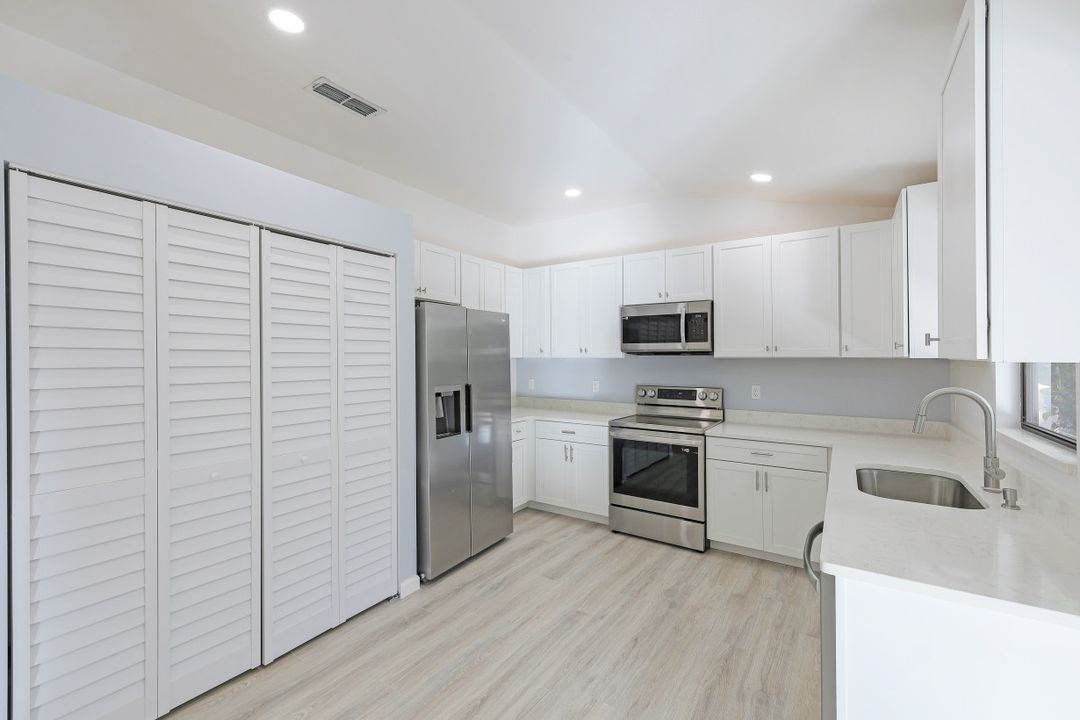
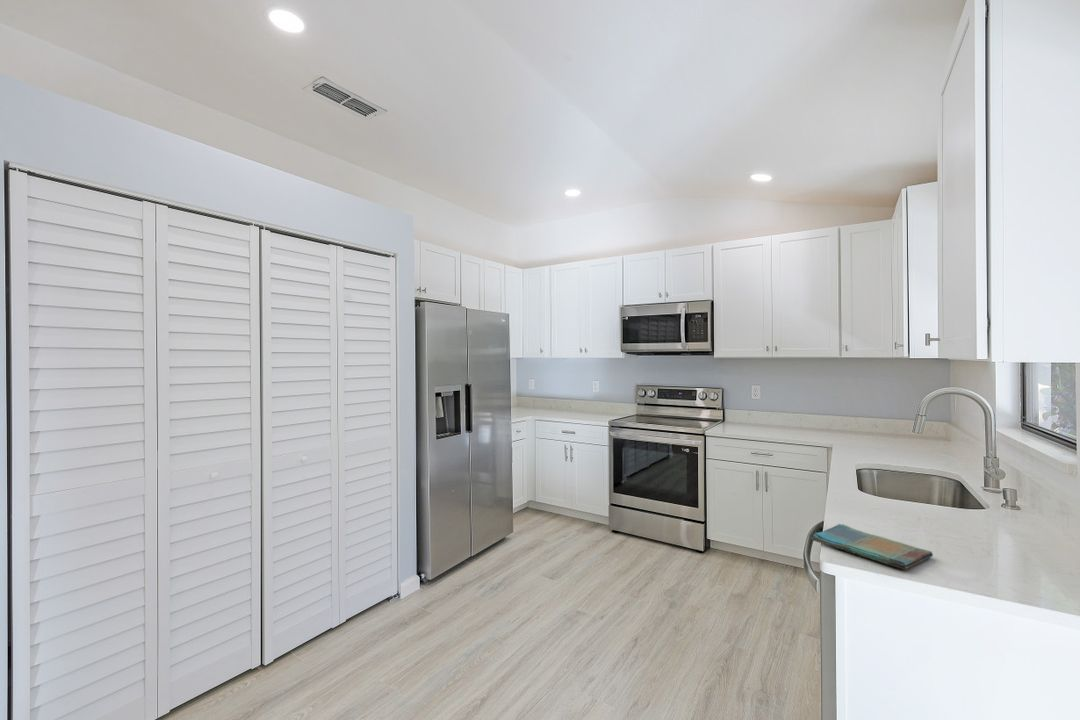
+ dish towel [810,523,934,570]
